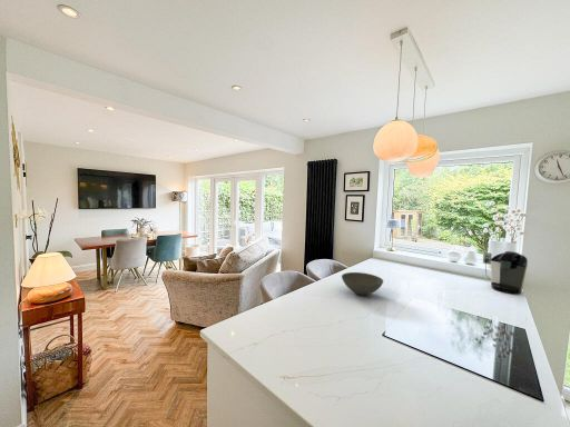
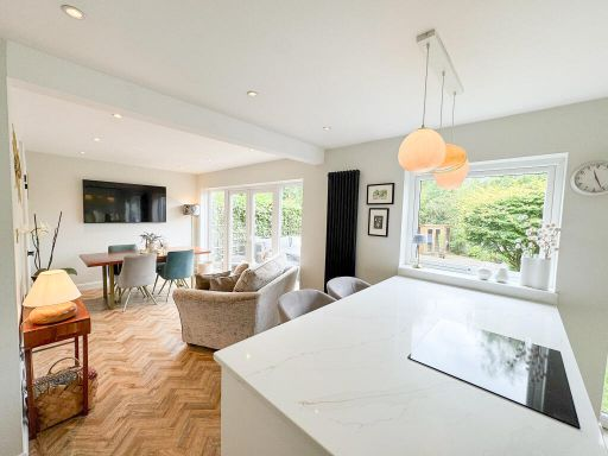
- bowl [341,271,384,297]
- coffee maker [482,250,529,296]
